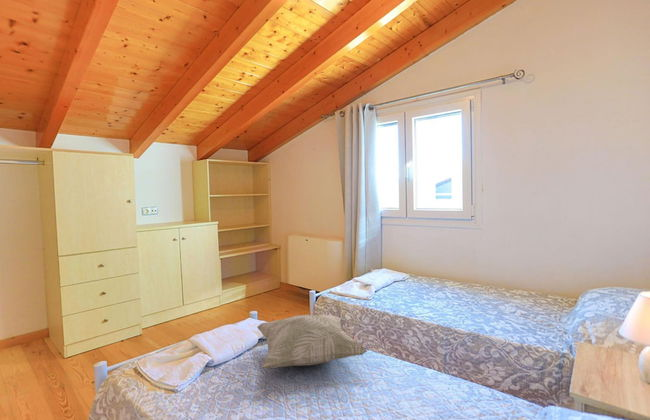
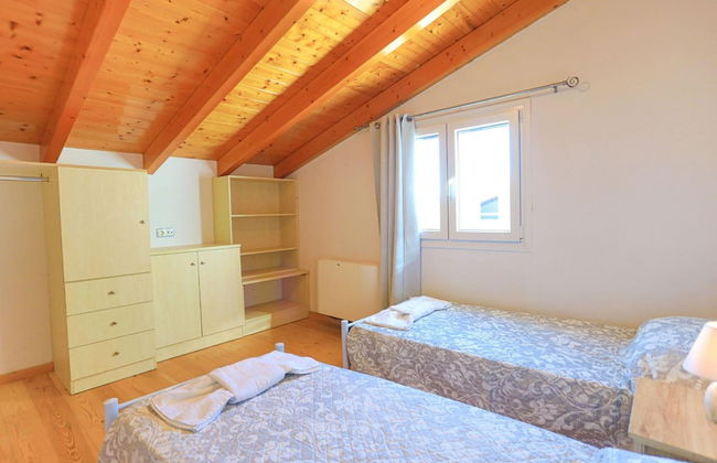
- decorative pillow [256,314,368,369]
